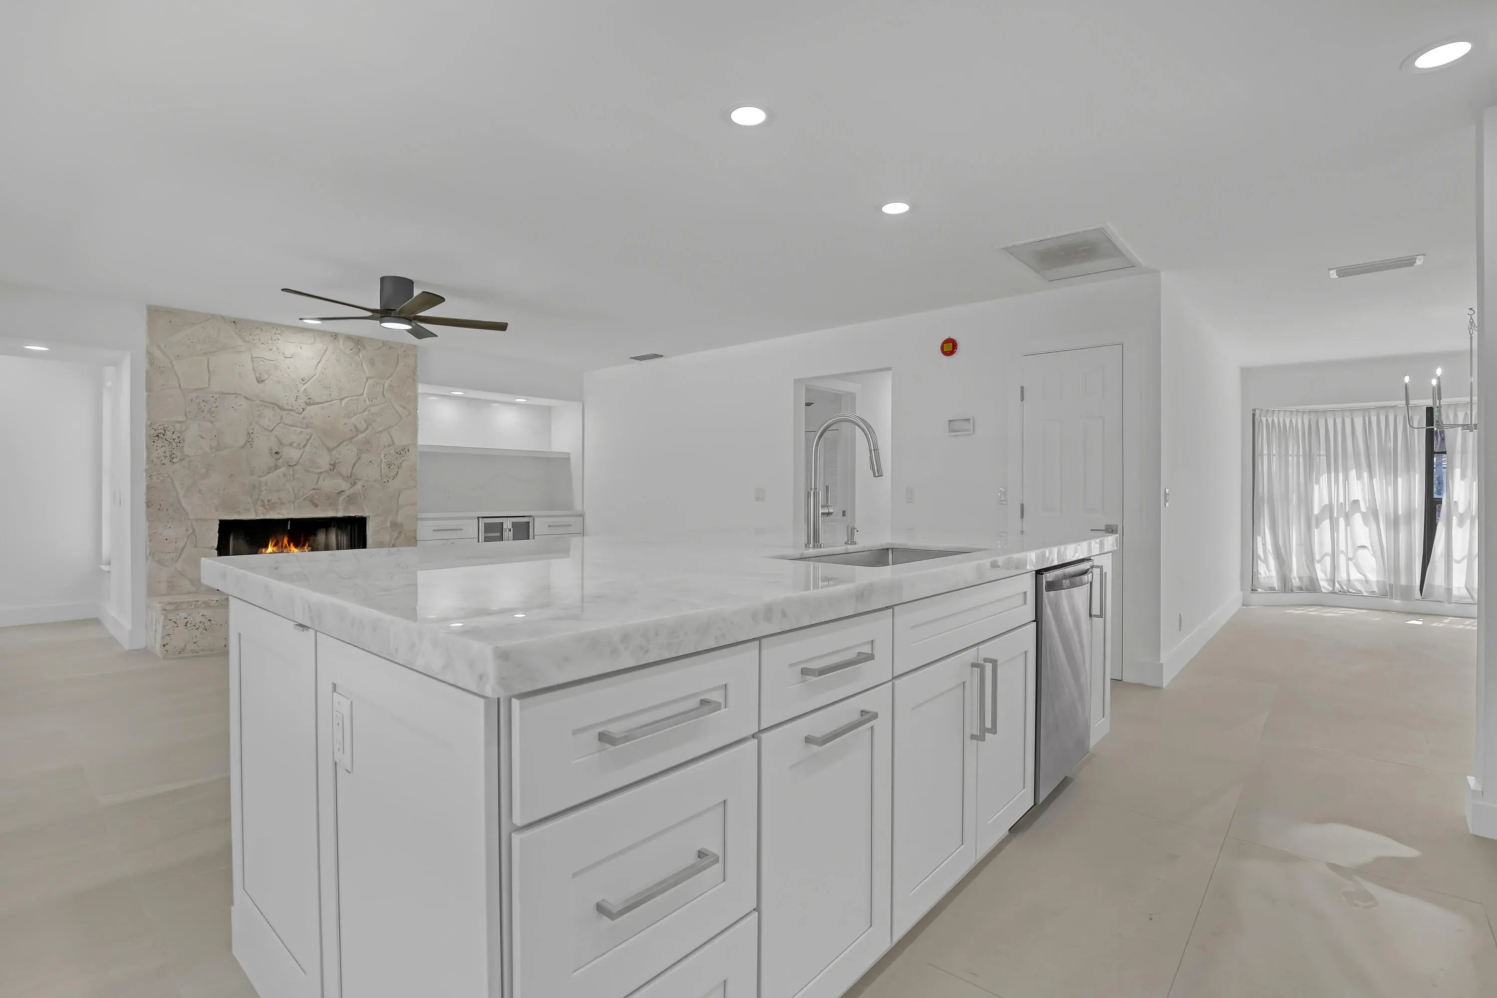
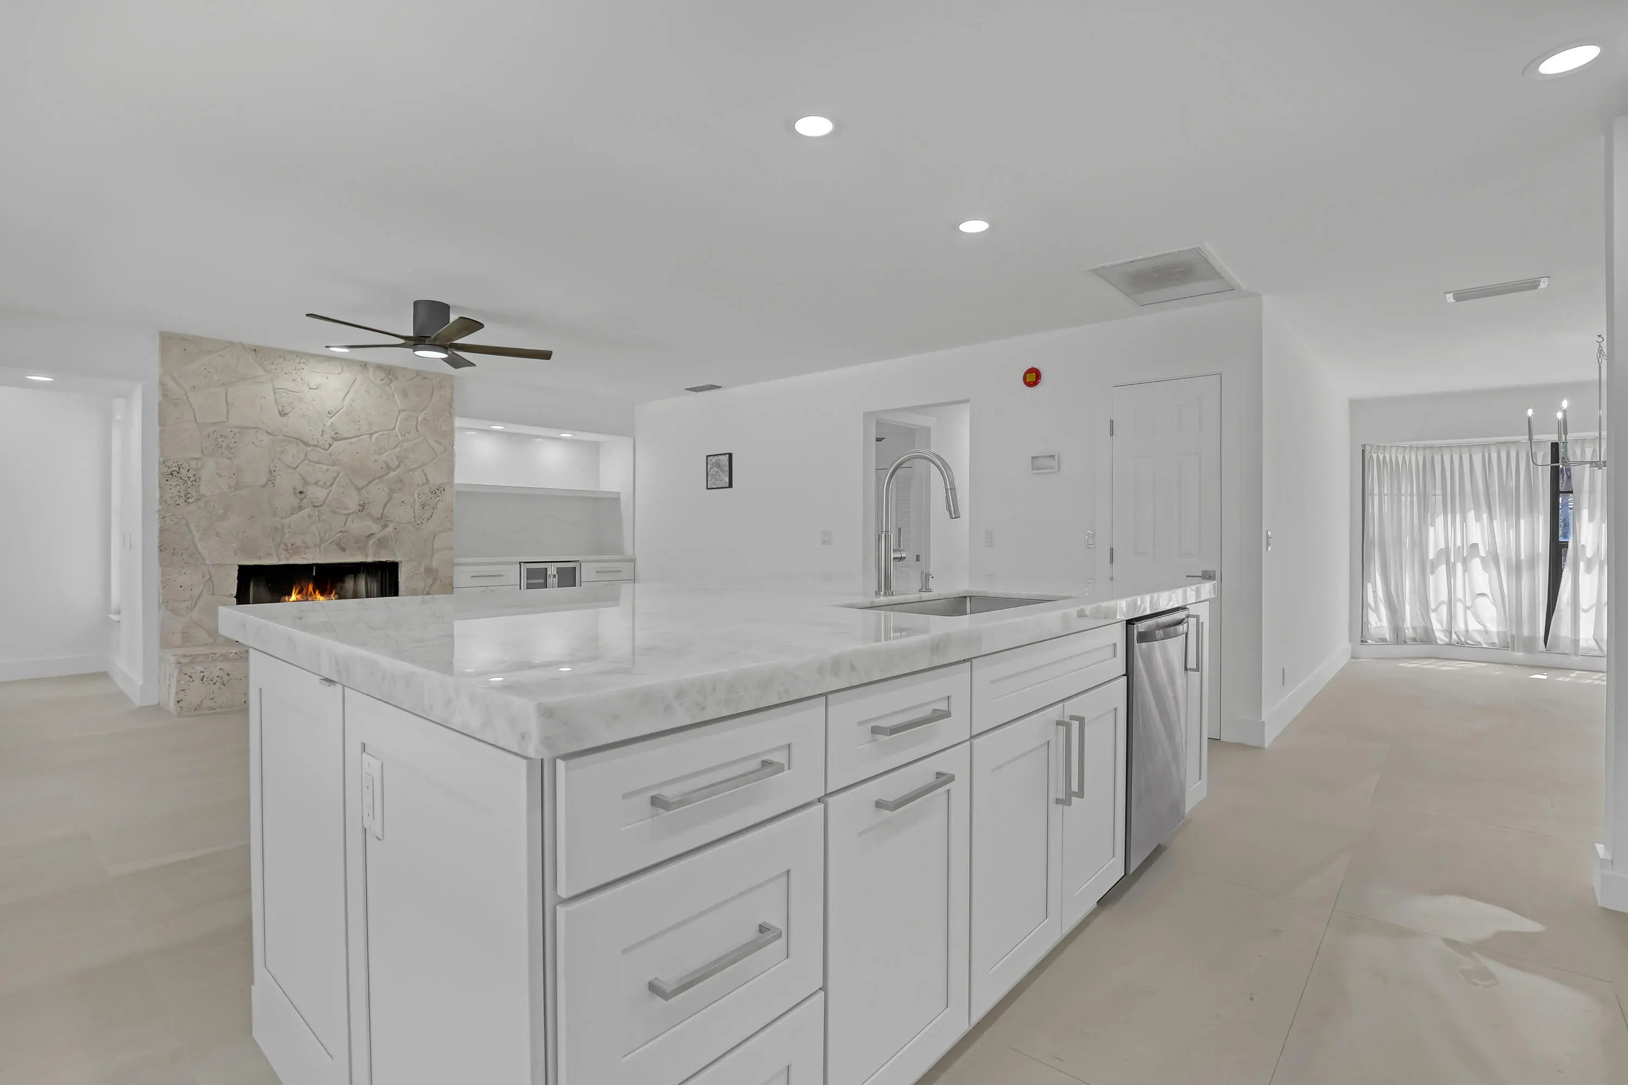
+ wall art [705,452,733,490]
